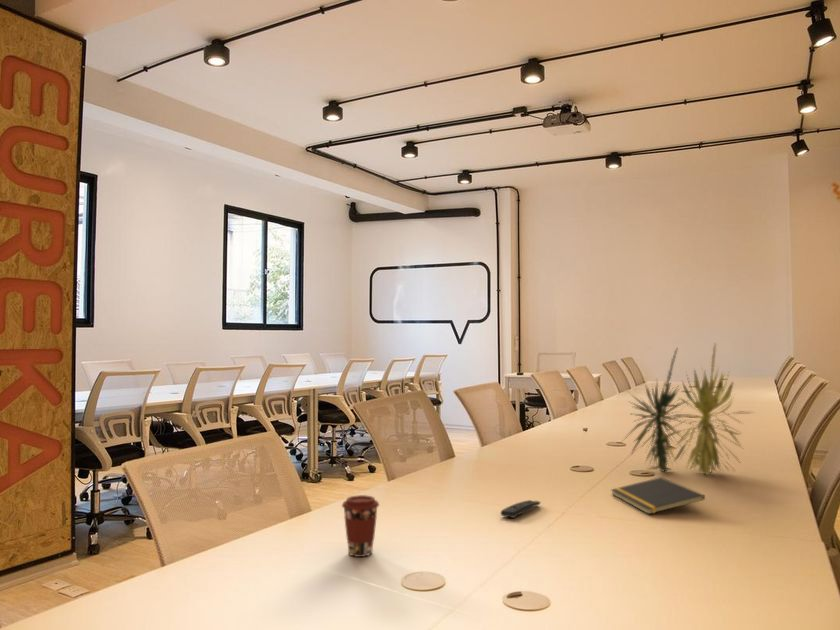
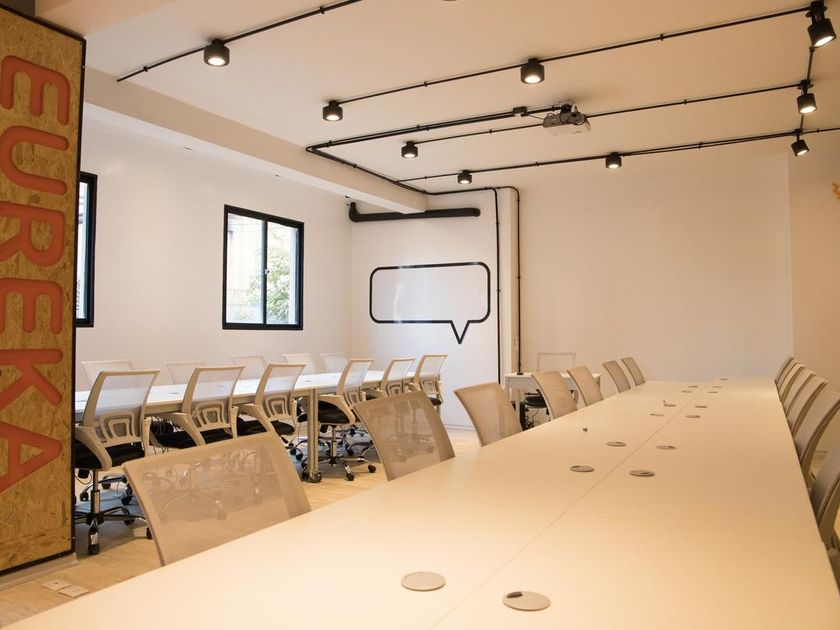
- plant [621,342,754,478]
- remote control [500,499,542,519]
- notepad [610,476,706,515]
- coffee cup [341,494,380,558]
